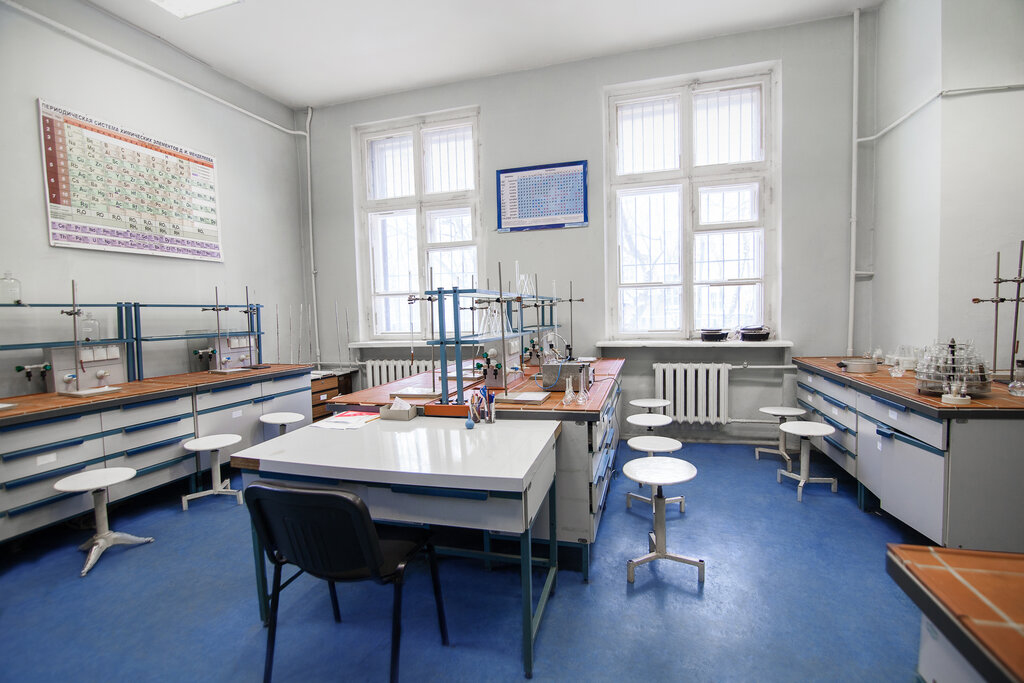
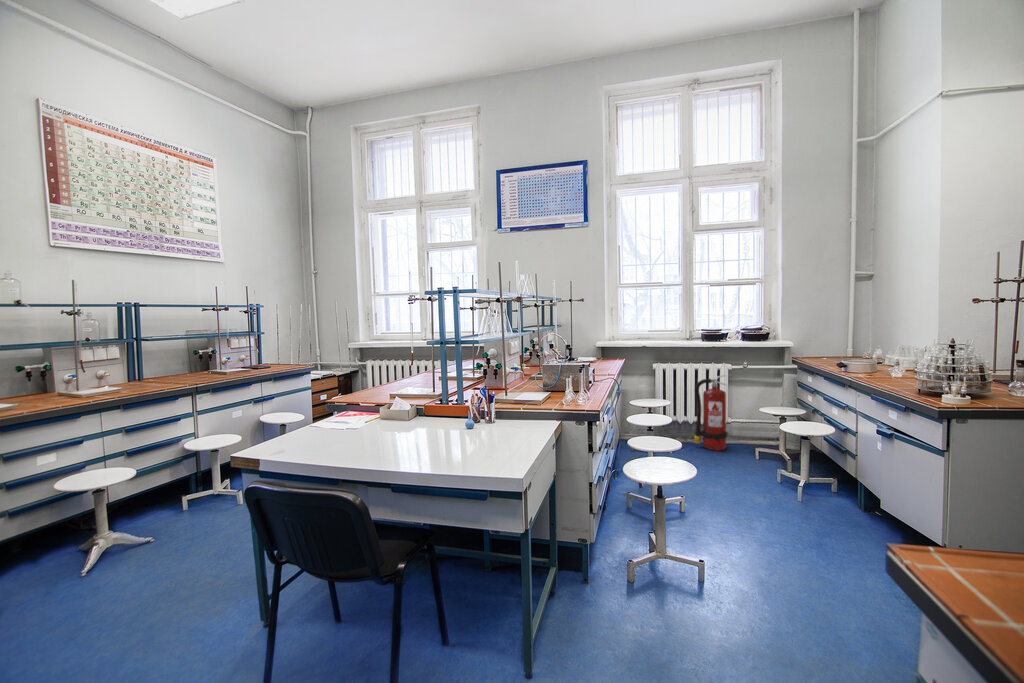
+ fire extinguisher [693,374,728,452]
